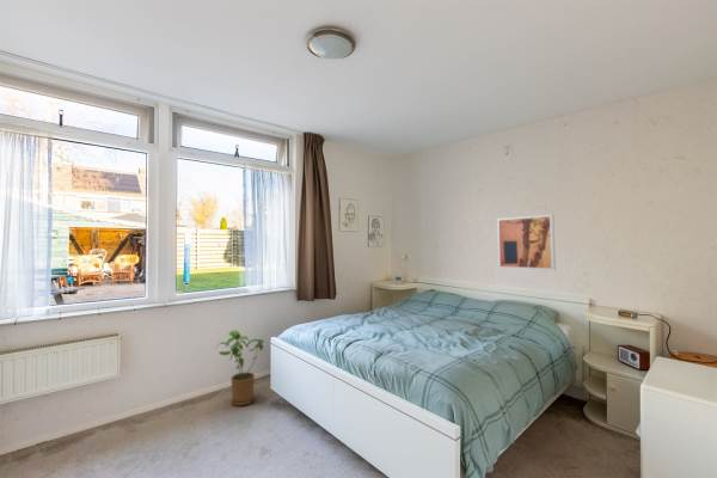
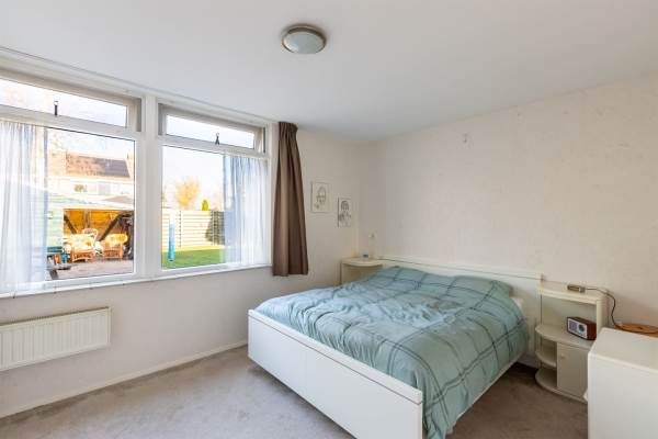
- house plant [214,329,265,406]
- wall art [496,213,557,272]
